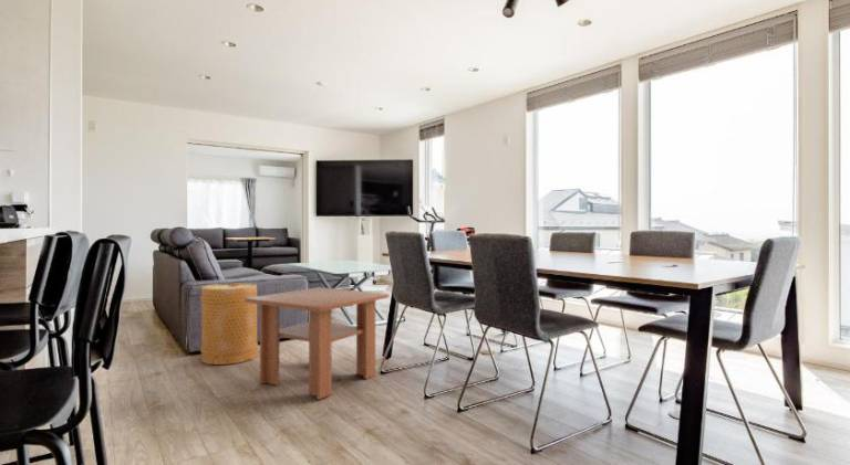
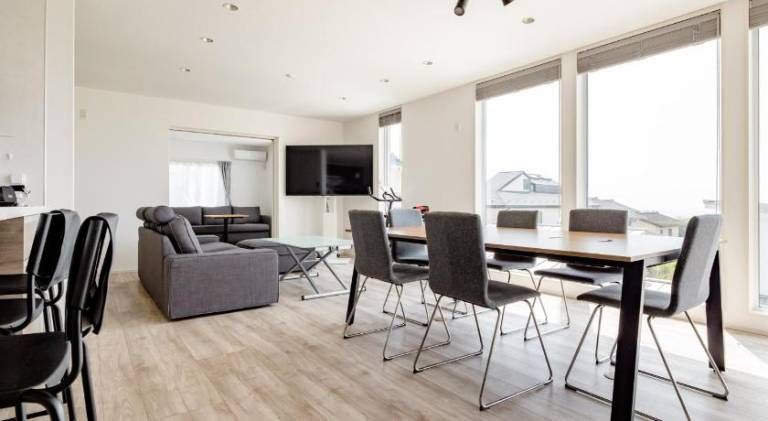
- coffee table [245,286,390,401]
- basket [199,282,259,366]
